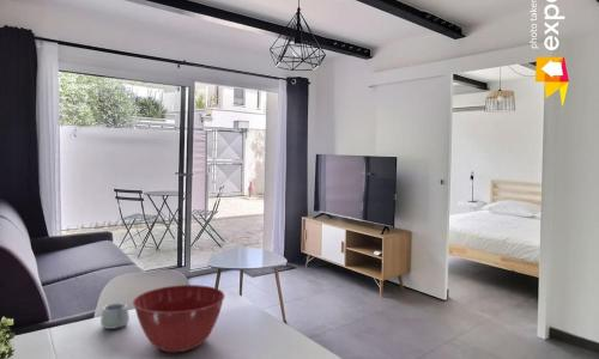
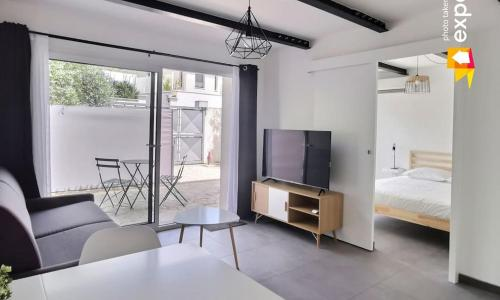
- mug [99,302,131,330]
- mixing bowl [132,284,226,353]
